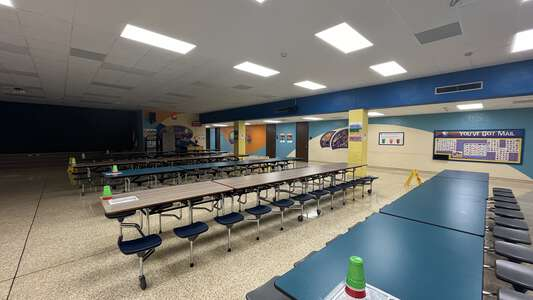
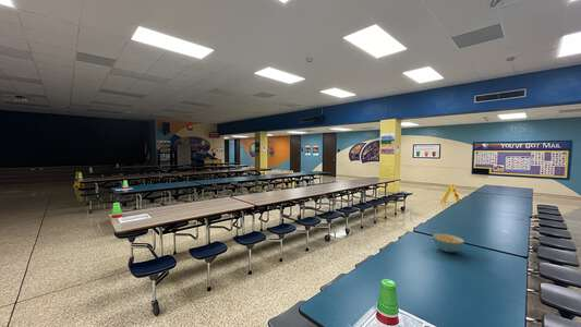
+ cereal bowl [432,233,465,254]
